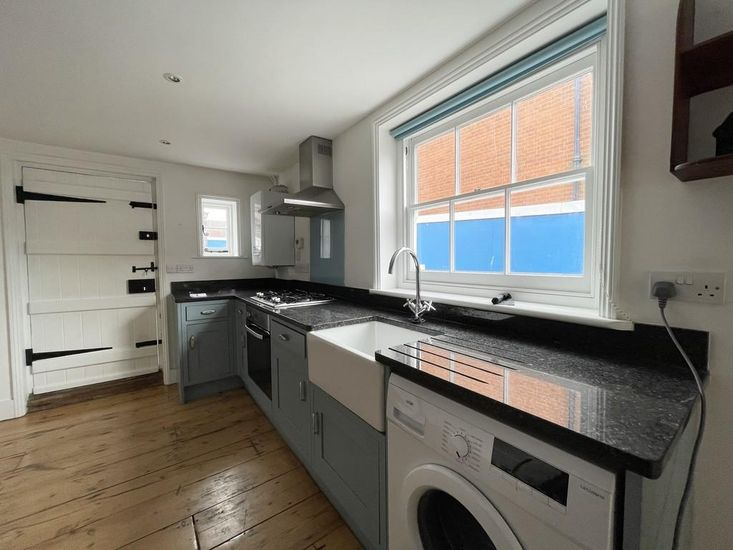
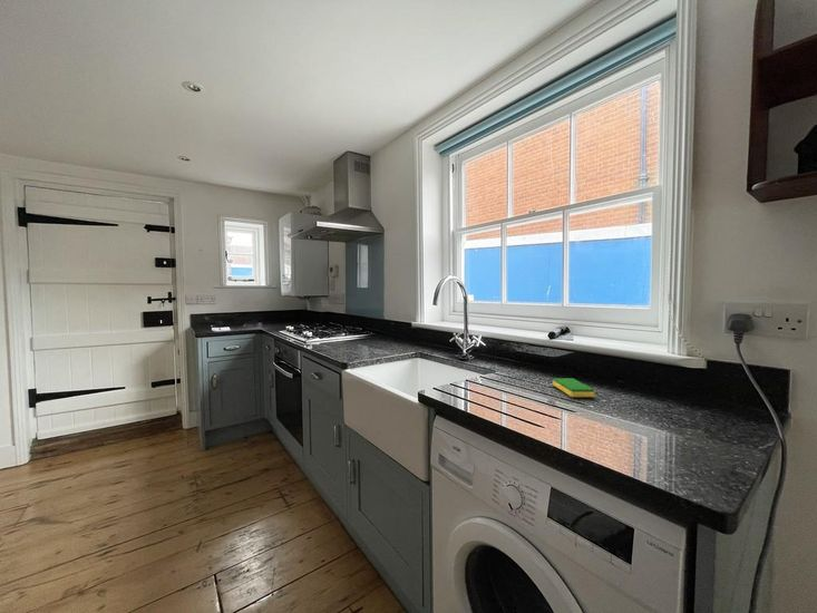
+ dish sponge [552,377,595,398]
